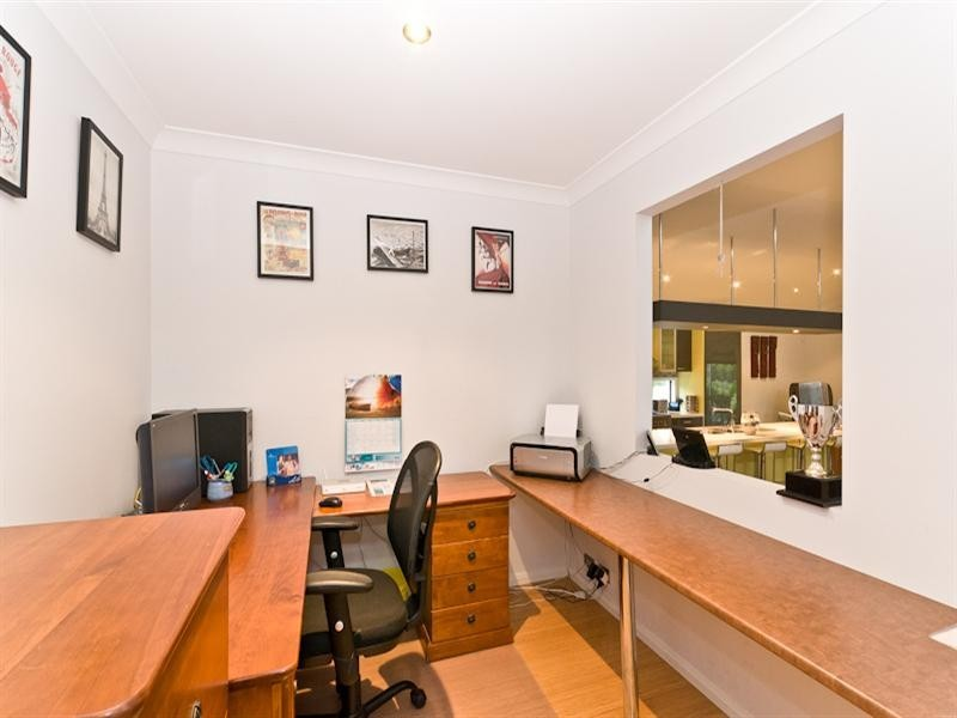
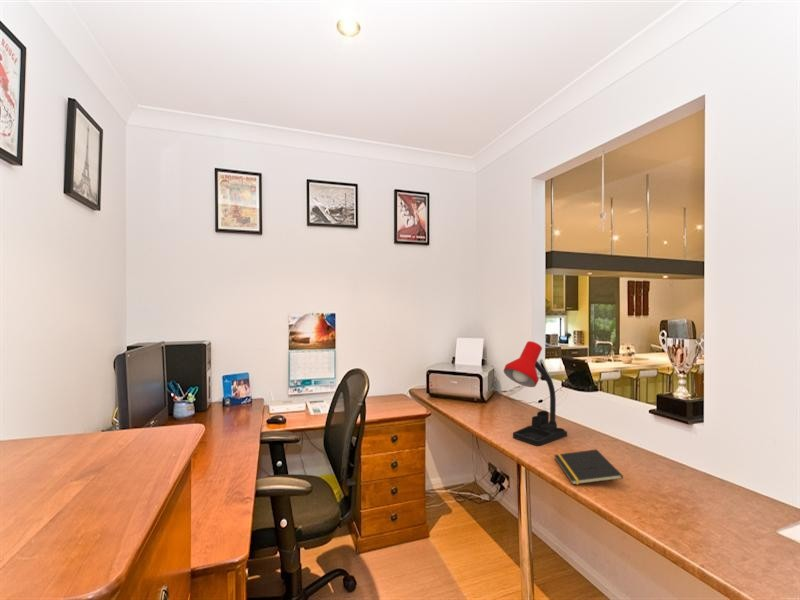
+ notepad [553,448,624,486]
+ desk lamp [503,340,568,447]
